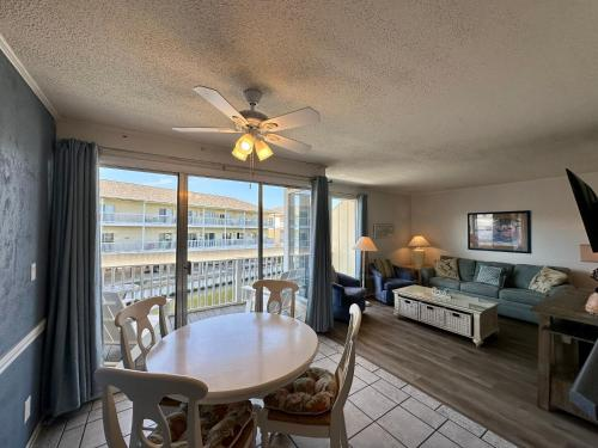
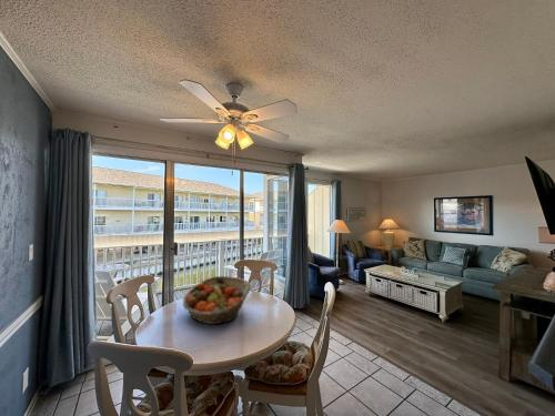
+ fruit basket [182,275,251,325]
